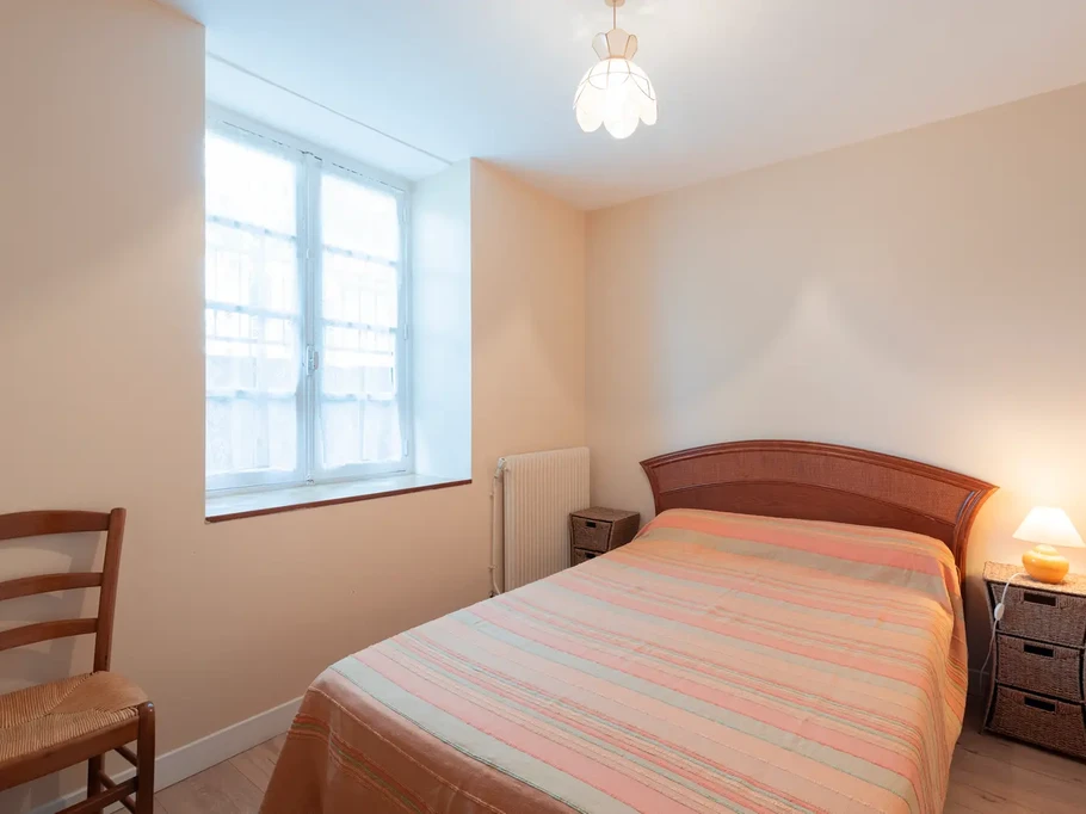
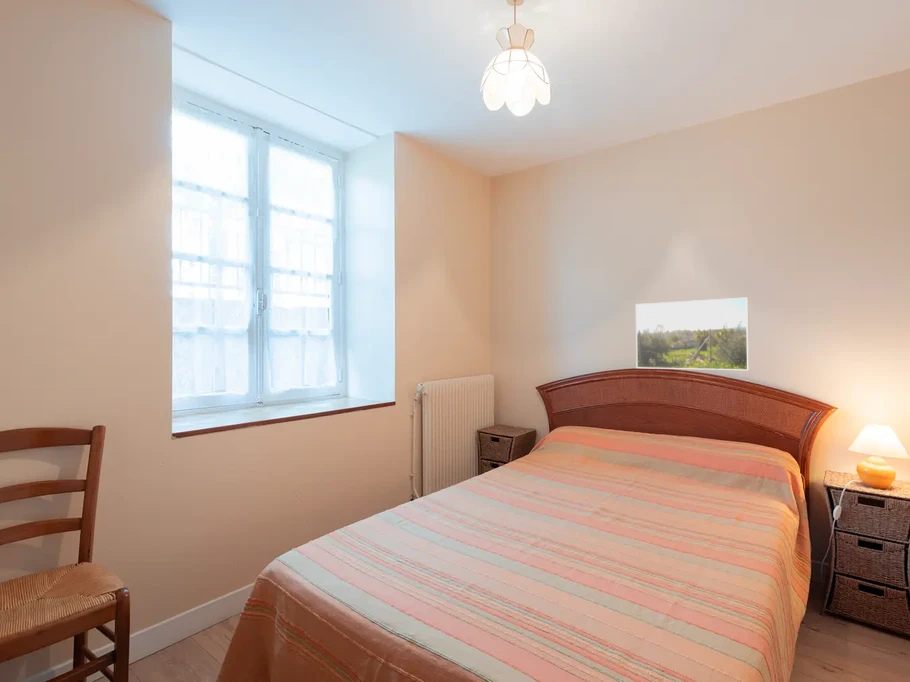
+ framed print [635,296,750,371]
